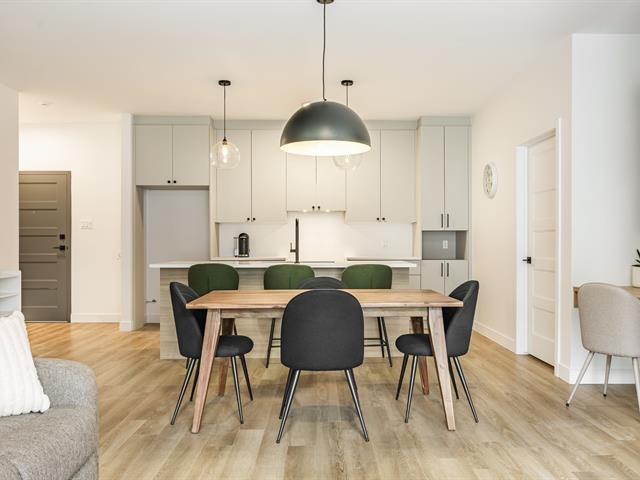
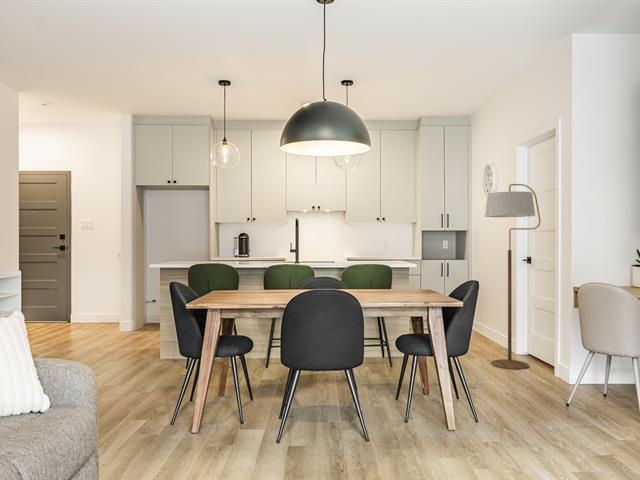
+ floor lamp [484,183,542,371]
